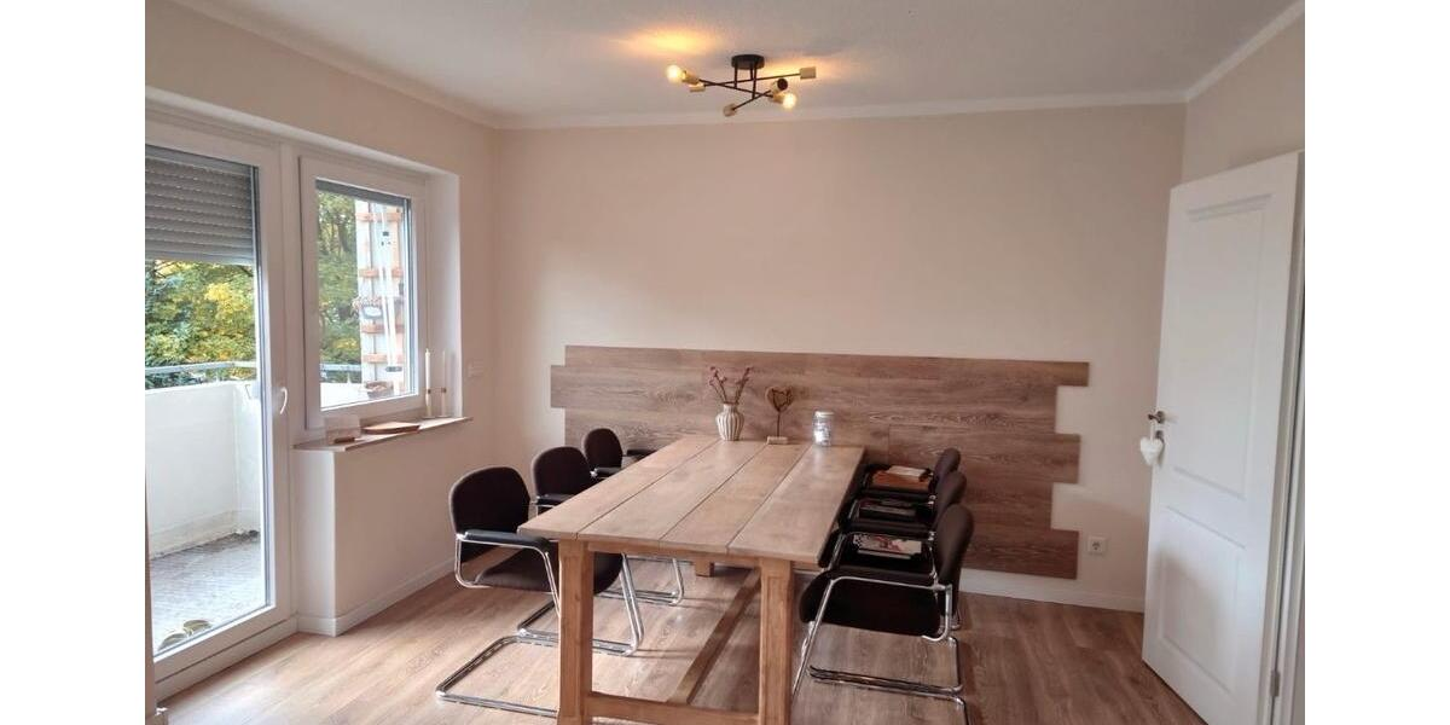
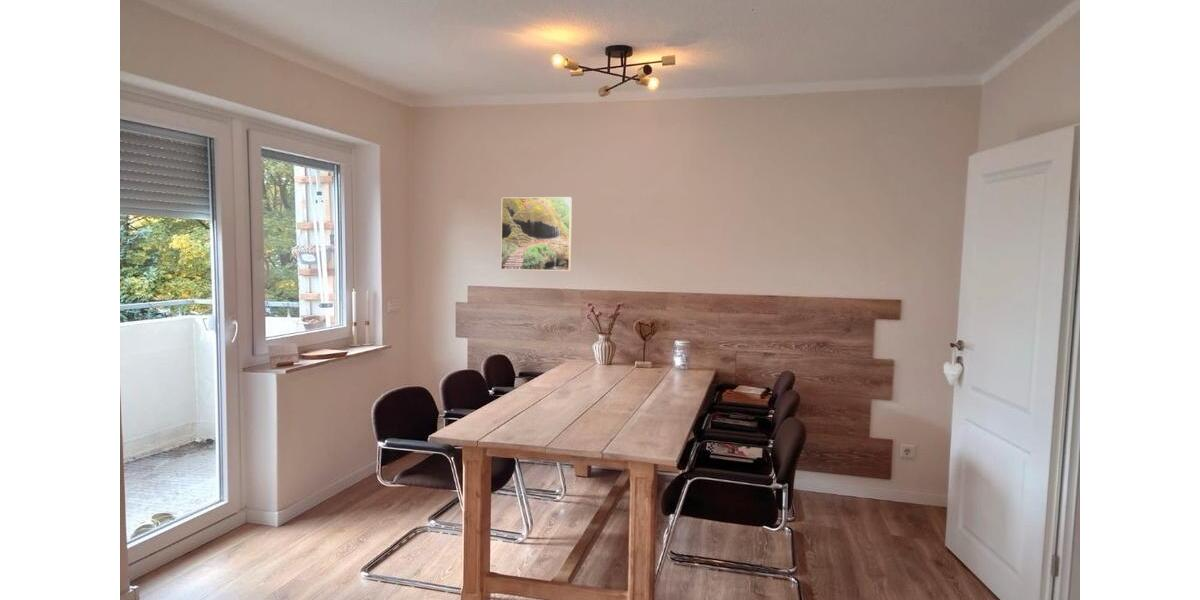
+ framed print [500,196,573,272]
